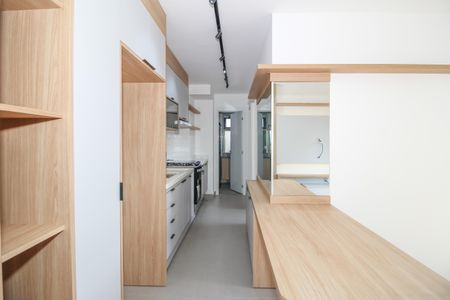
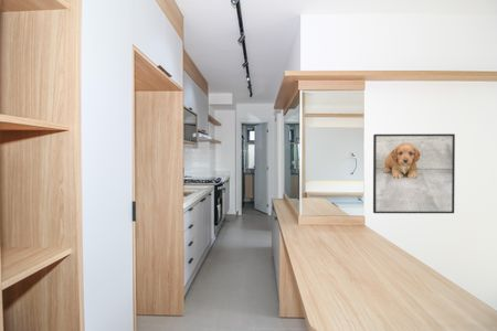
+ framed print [372,132,456,214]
